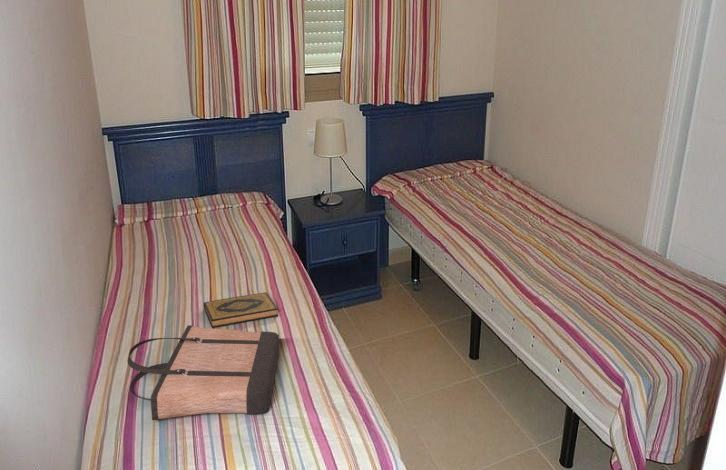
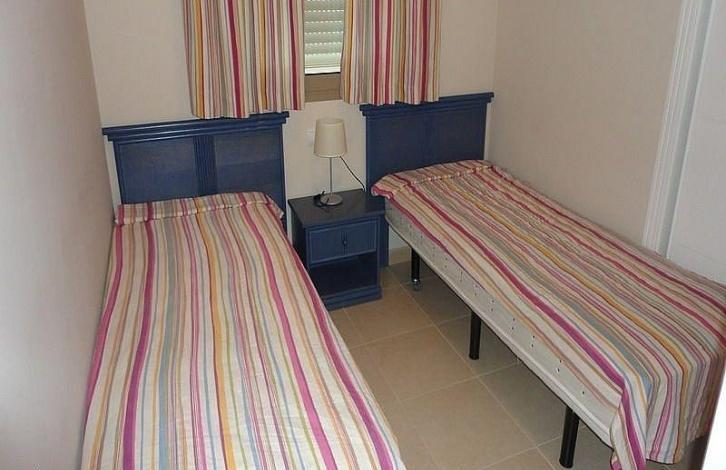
- shopping bag [127,324,280,421]
- hardback book [203,291,279,329]
